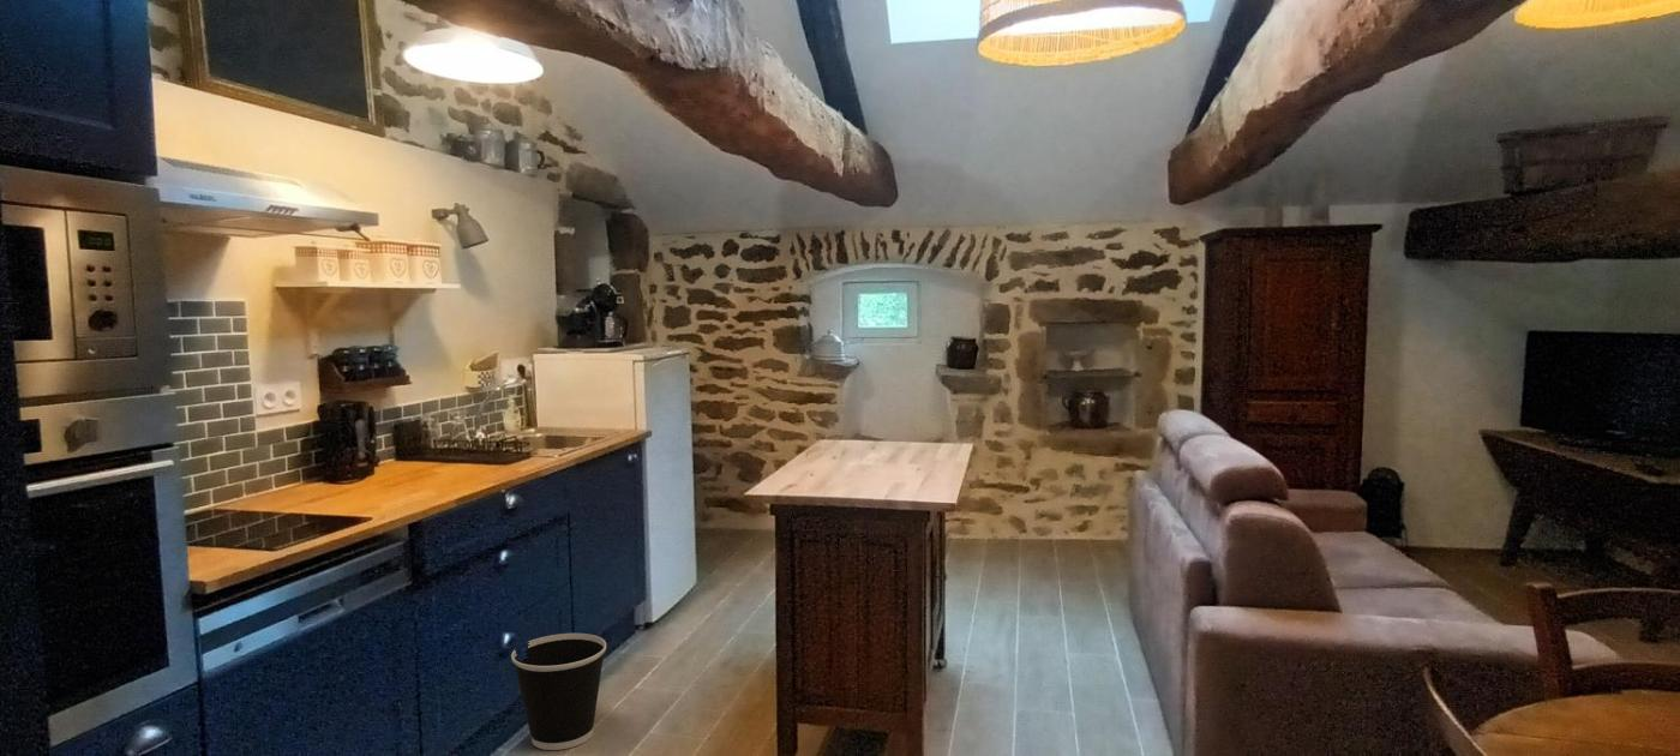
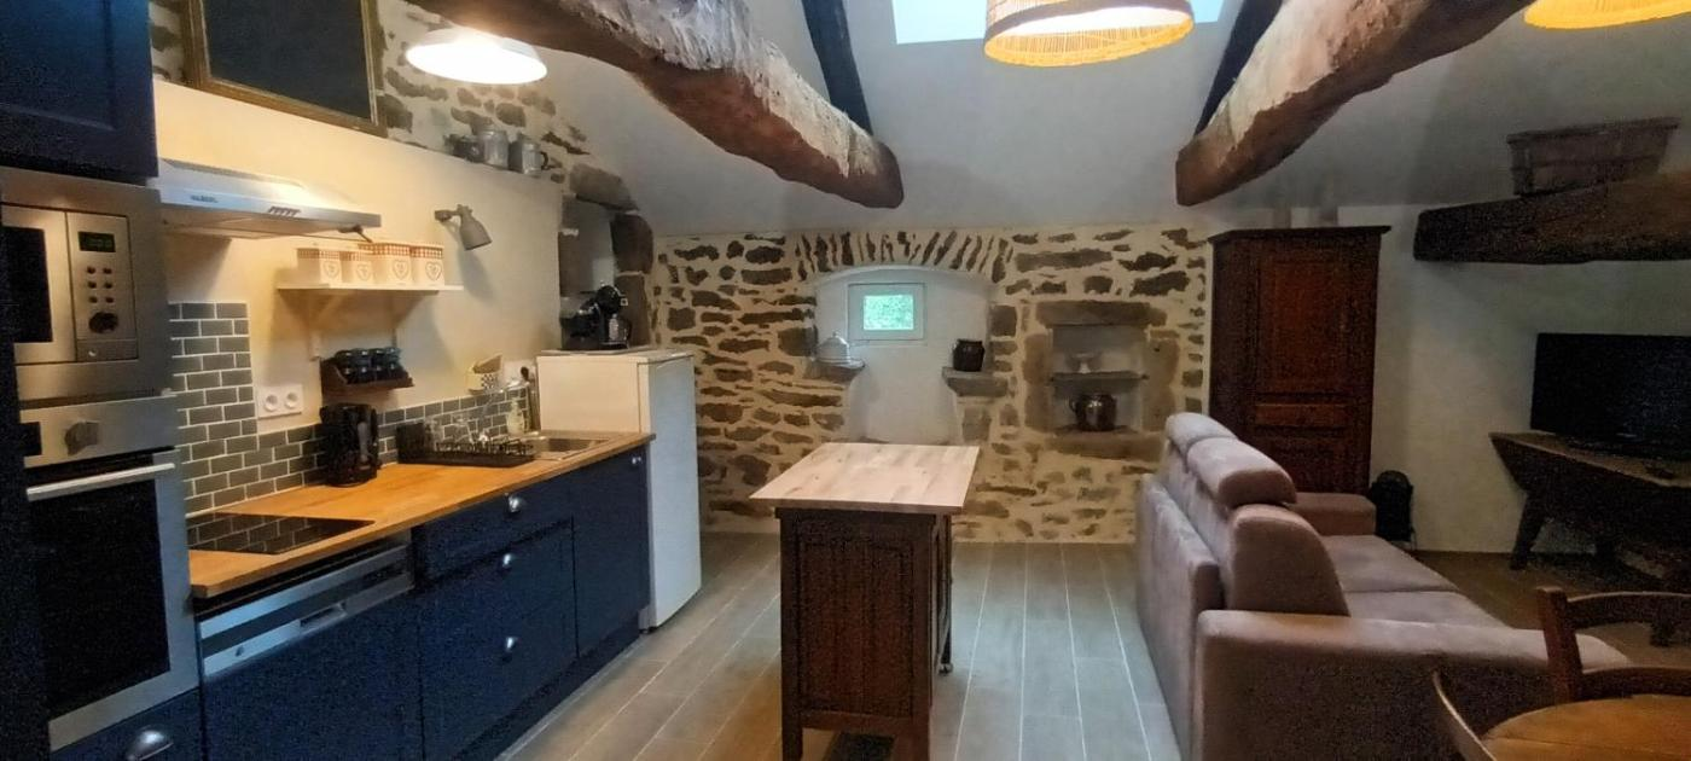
- wastebasket [510,632,607,751]
